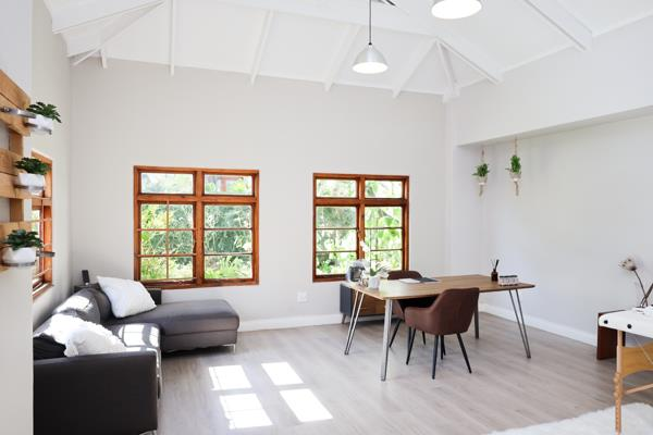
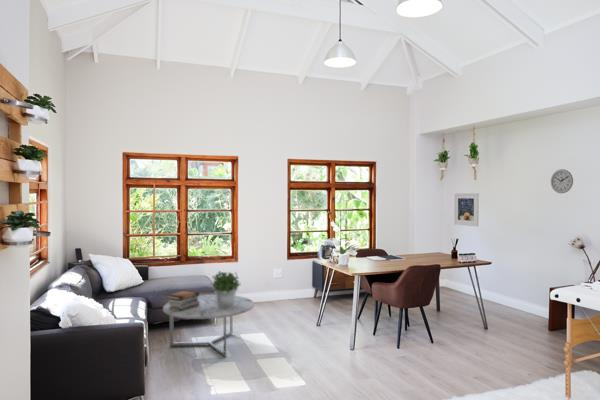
+ potted plant [209,270,241,308]
+ book stack [166,289,201,312]
+ wall clock [550,168,574,194]
+ coffee table [162,294,255,358]
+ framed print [453,192,480,227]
